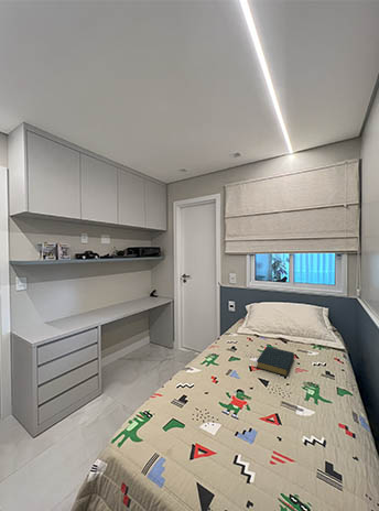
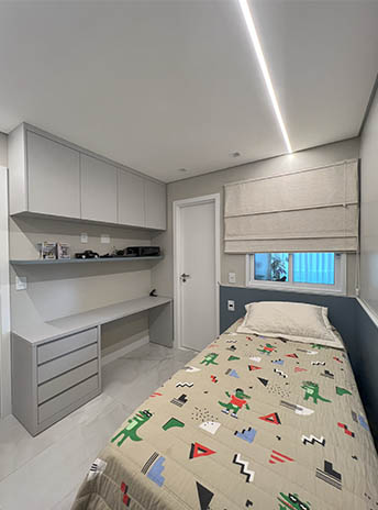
- hardback book [256,346,295,377]
